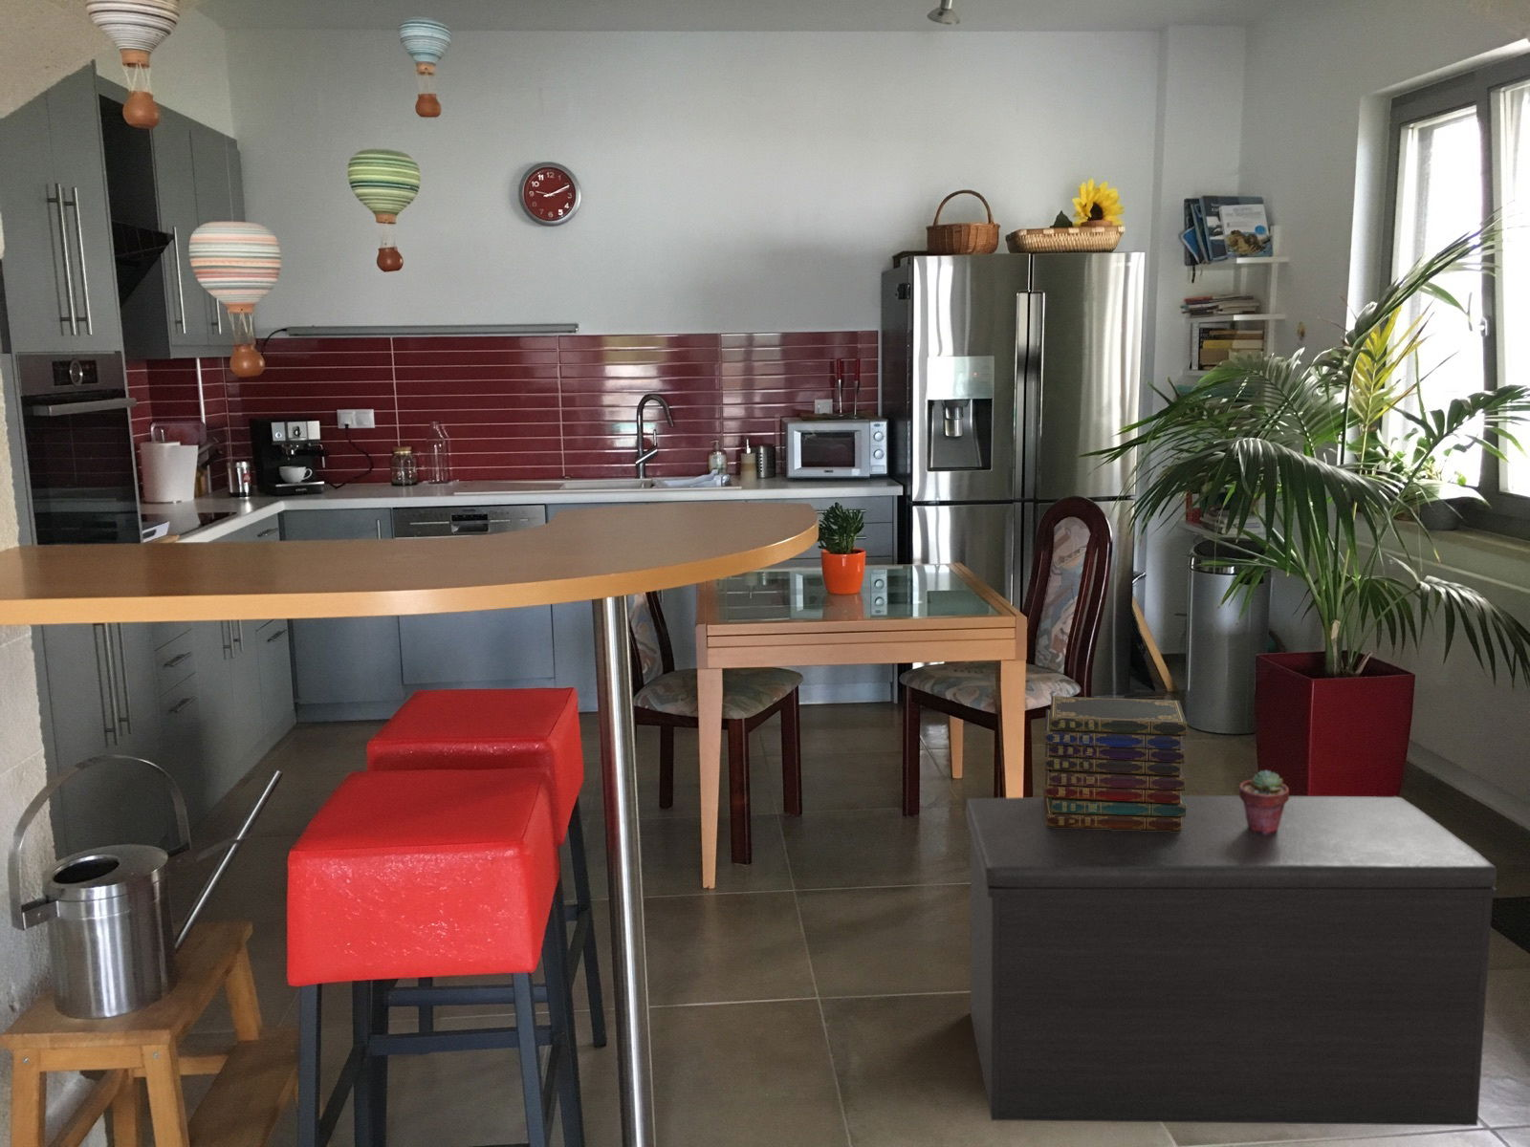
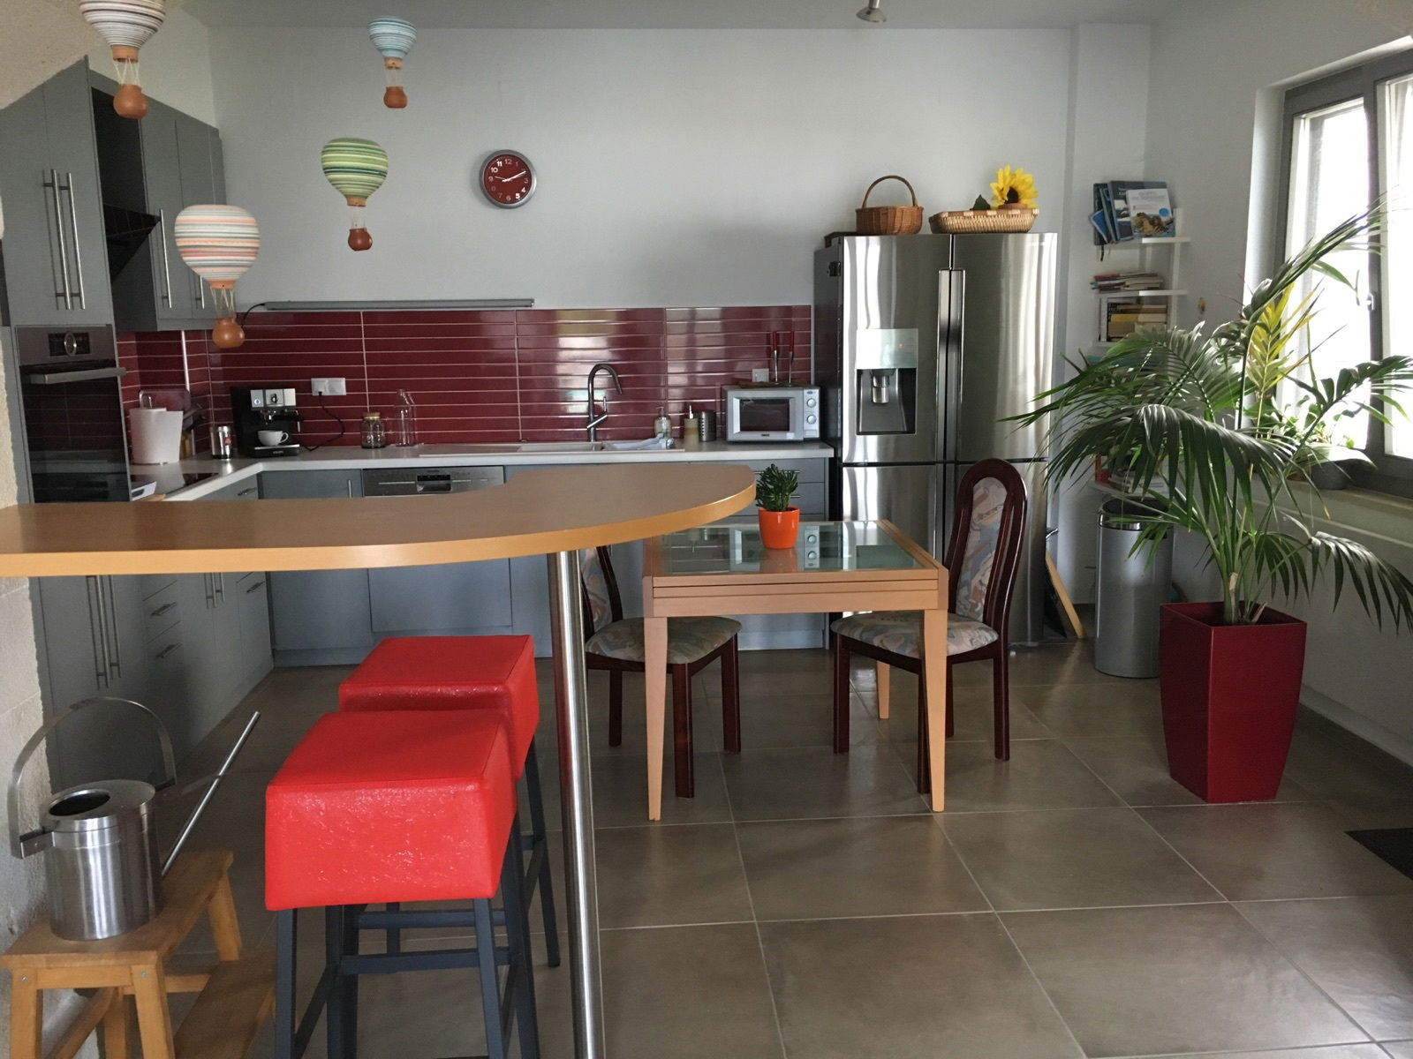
- bench [965,794,1497,1127]
- book stack [1041,695,1188,831]
- potted succulent [1238,769,1290,835]
